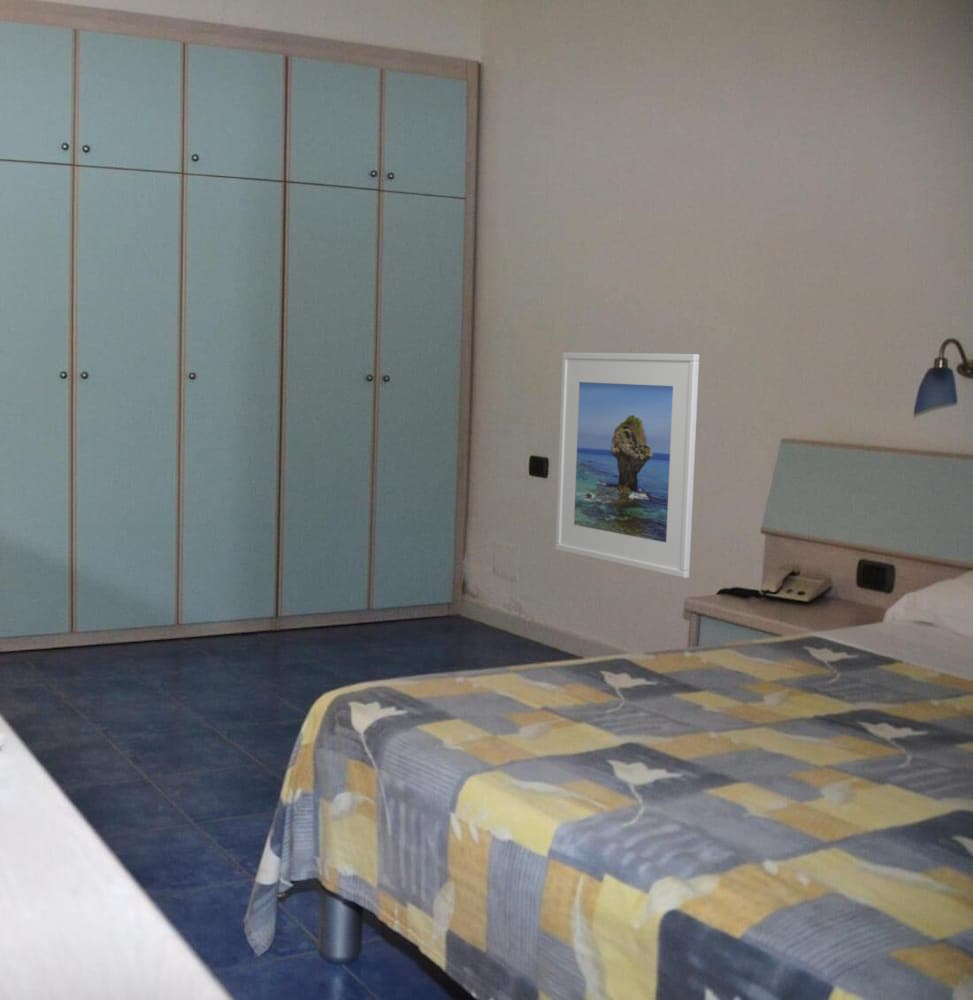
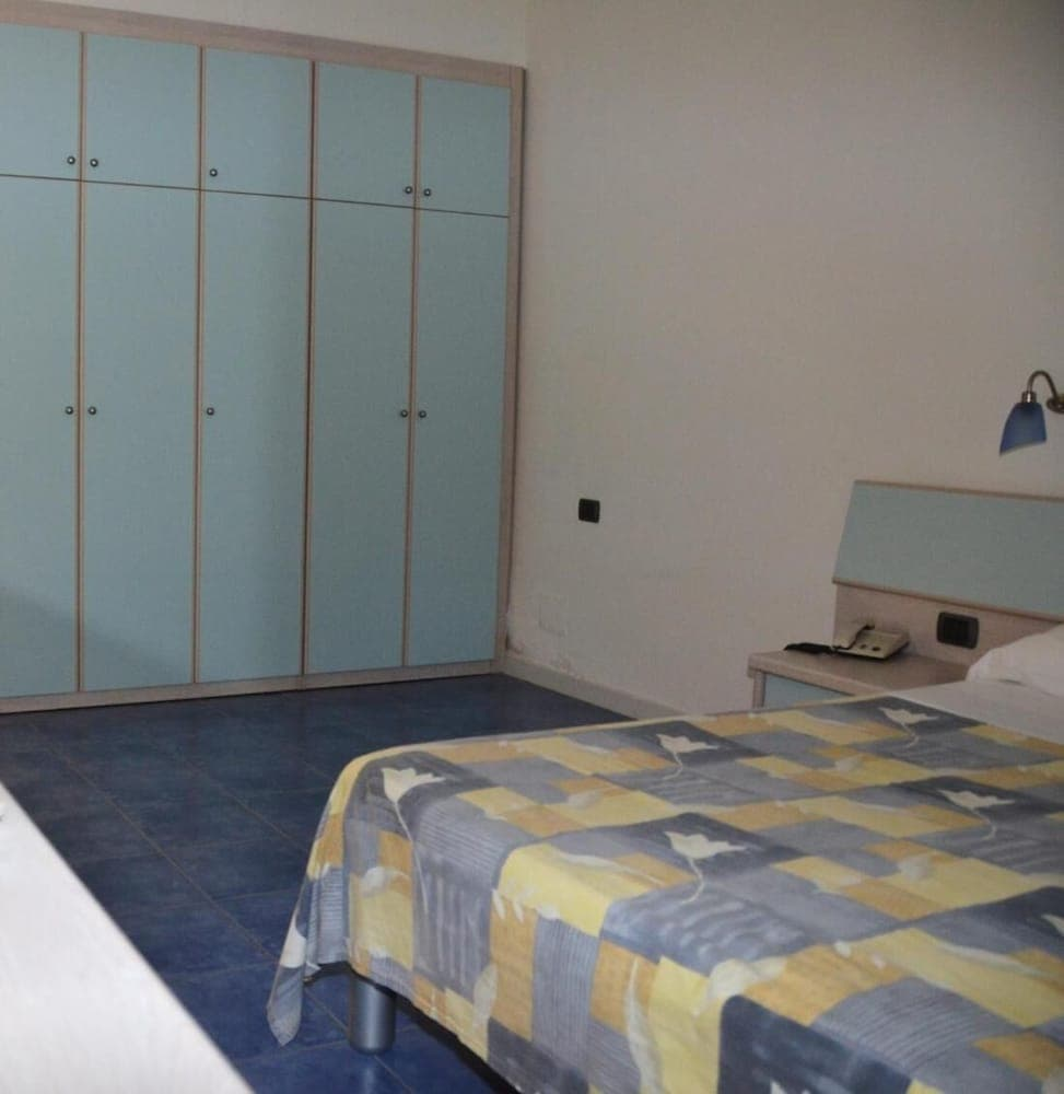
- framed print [554,351,700,579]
